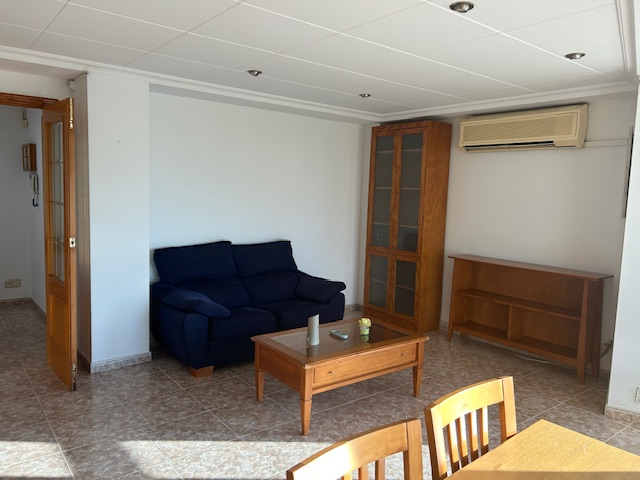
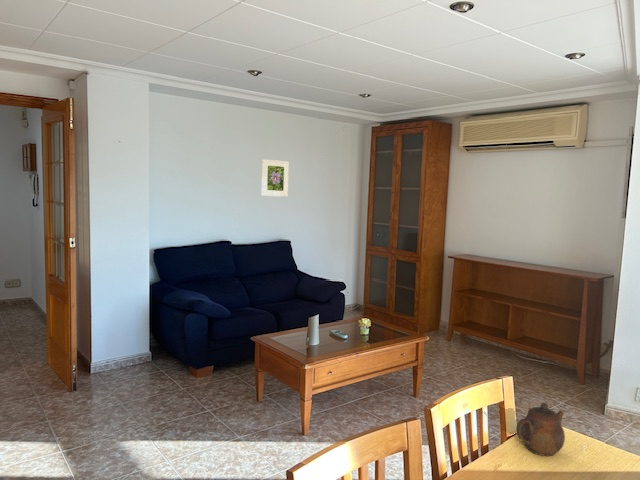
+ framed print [261,158,290,197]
+ teapot [515,402,566,457]
